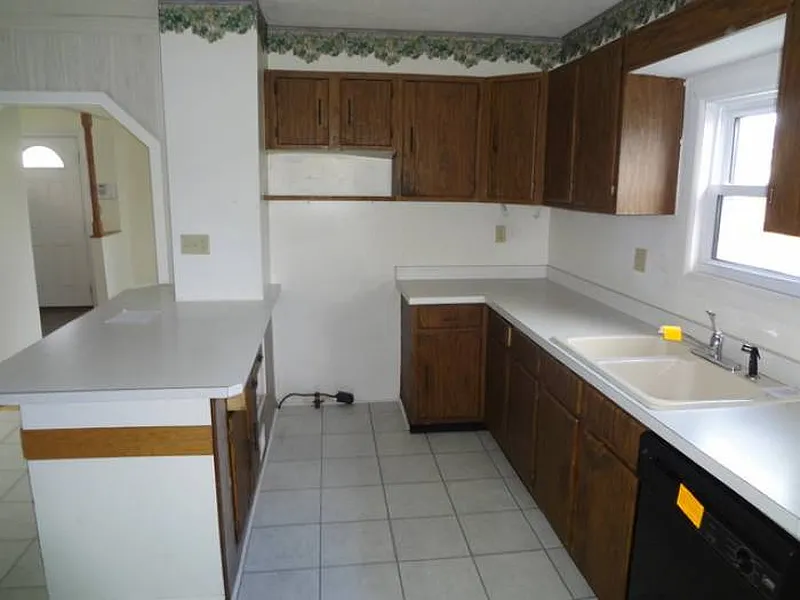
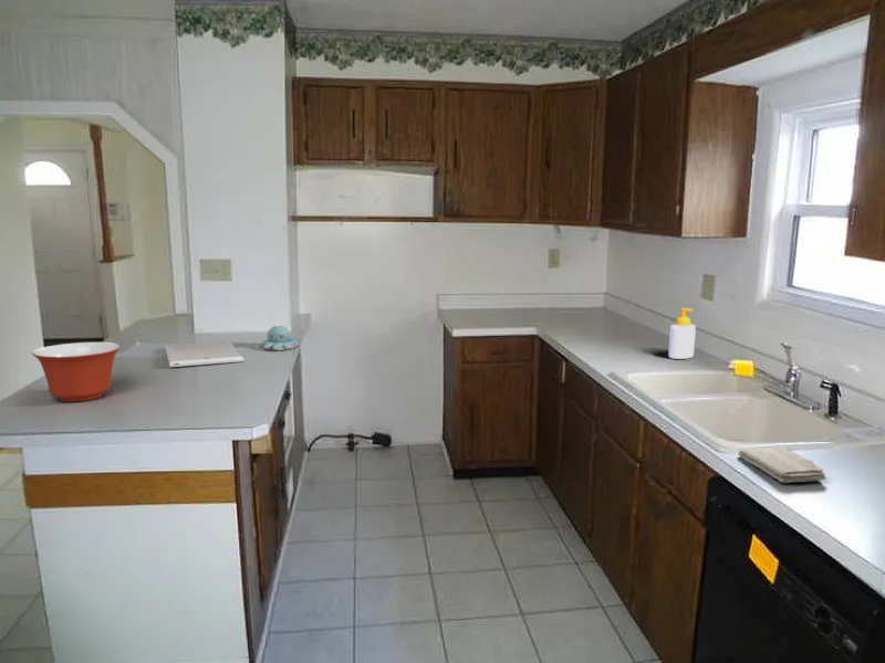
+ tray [164,340,246,368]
+ candle [260,324,300,351]
+ soap bottle [667,307,697,360]
+ washcloth [737,446,827,484]
+ mixing bowl [31,341,122,402]
